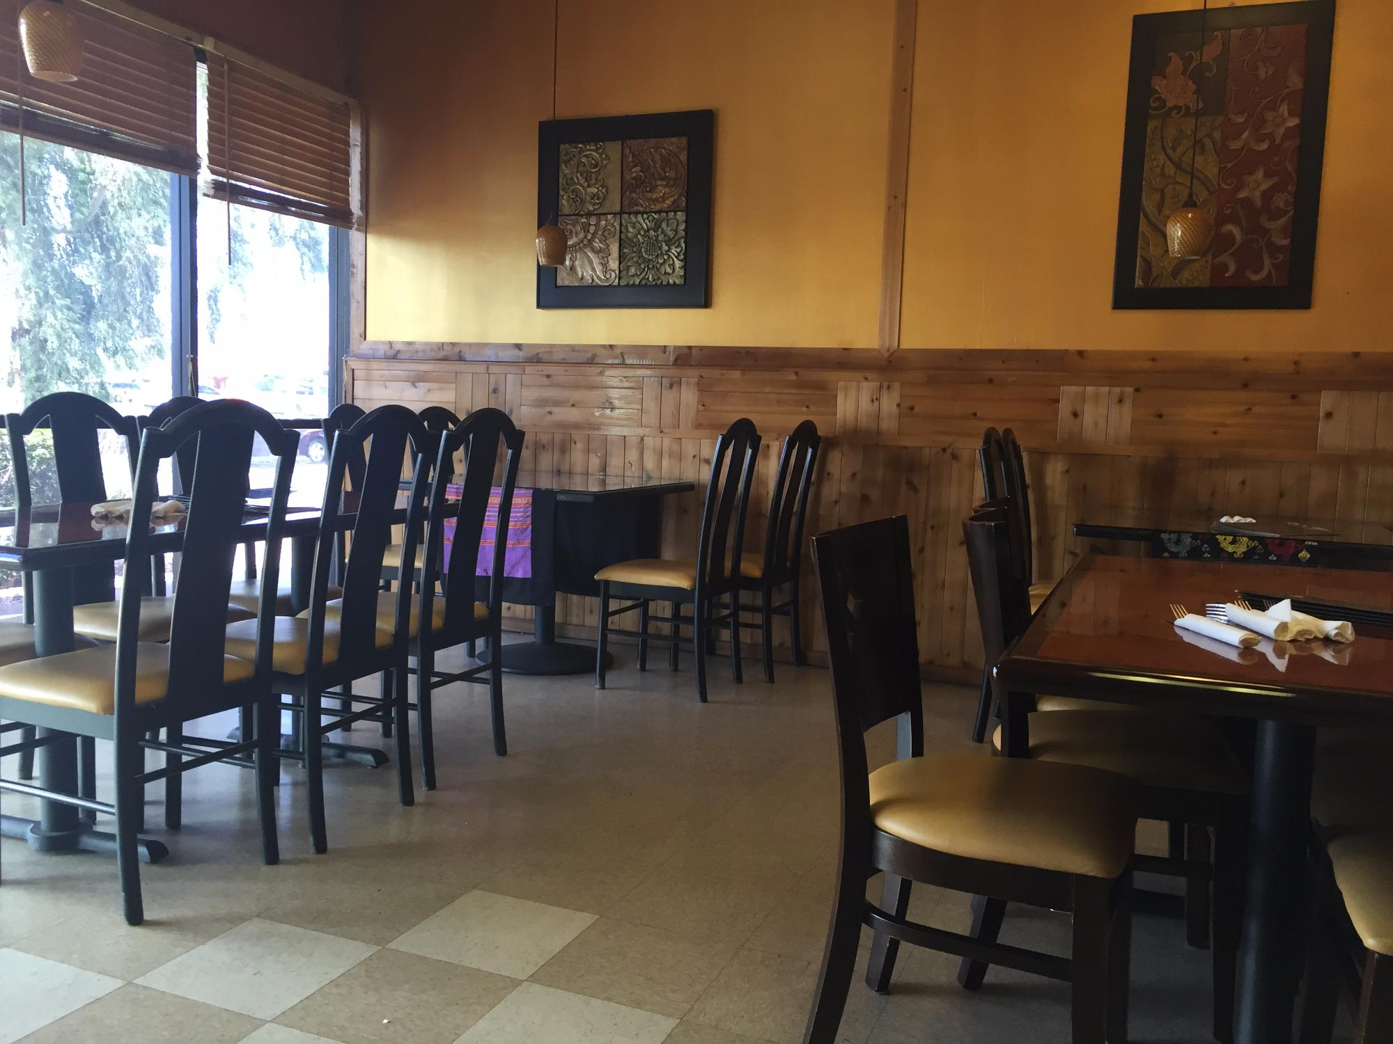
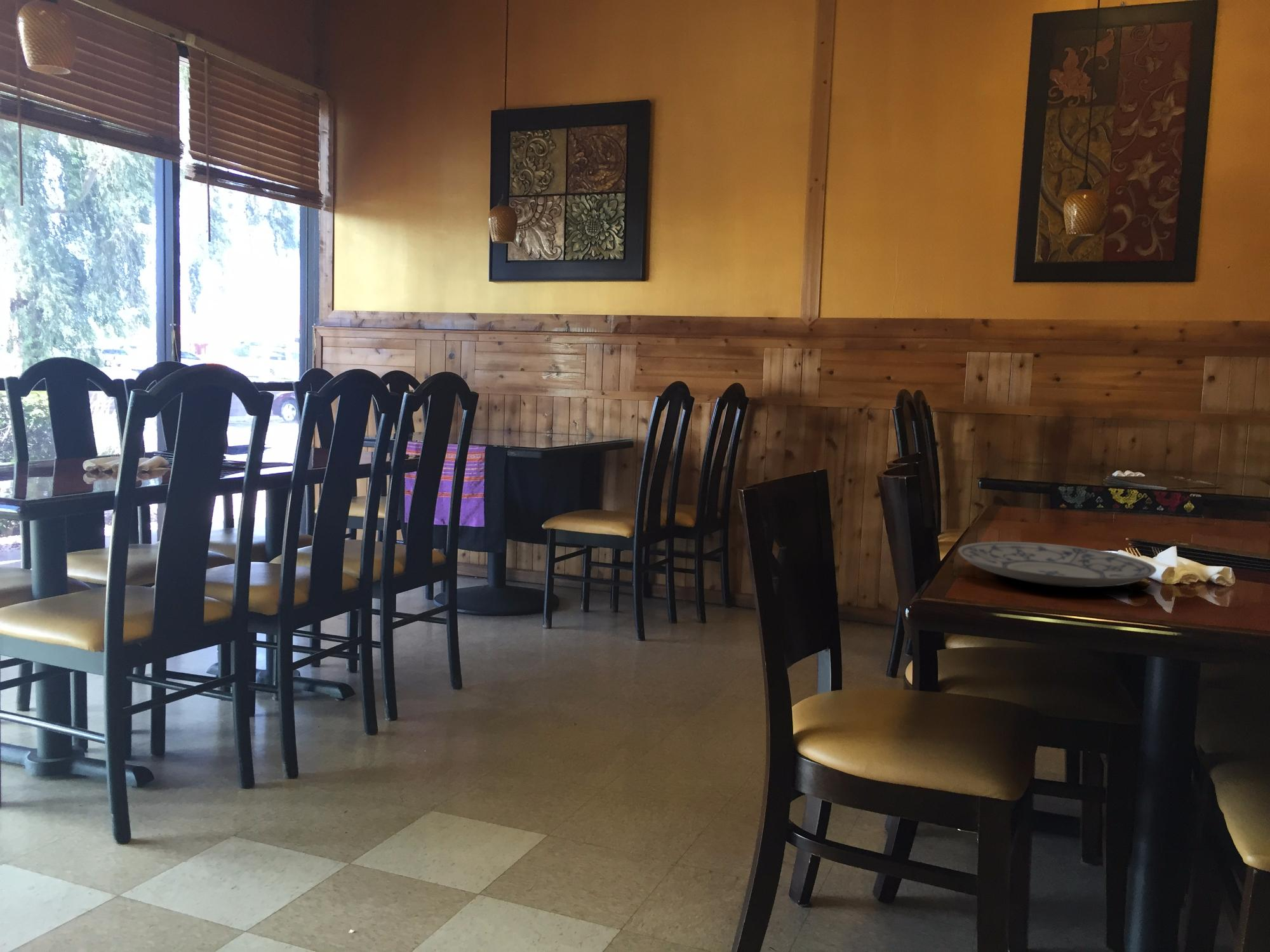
+ plate [957,541,1157,588]
